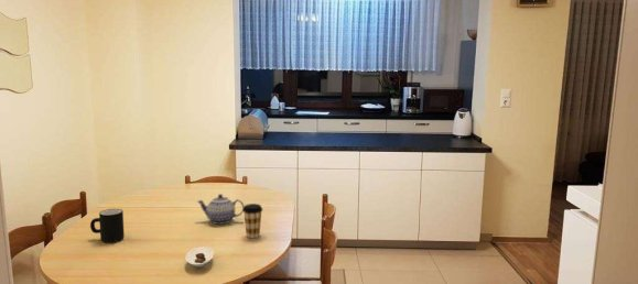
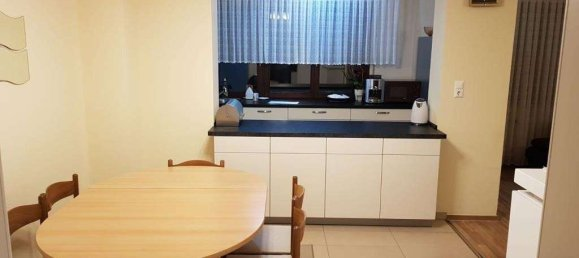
- saucer [184,245,215,269]
- teapot [196,193,245,226]
- mug [89,208,126,243]
- coffee cup [241,203,263,239]
